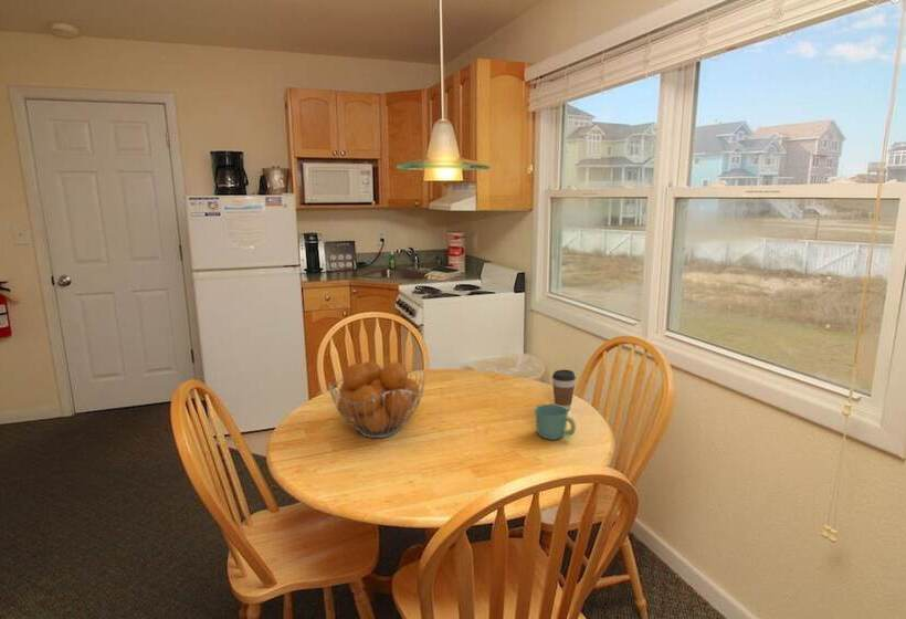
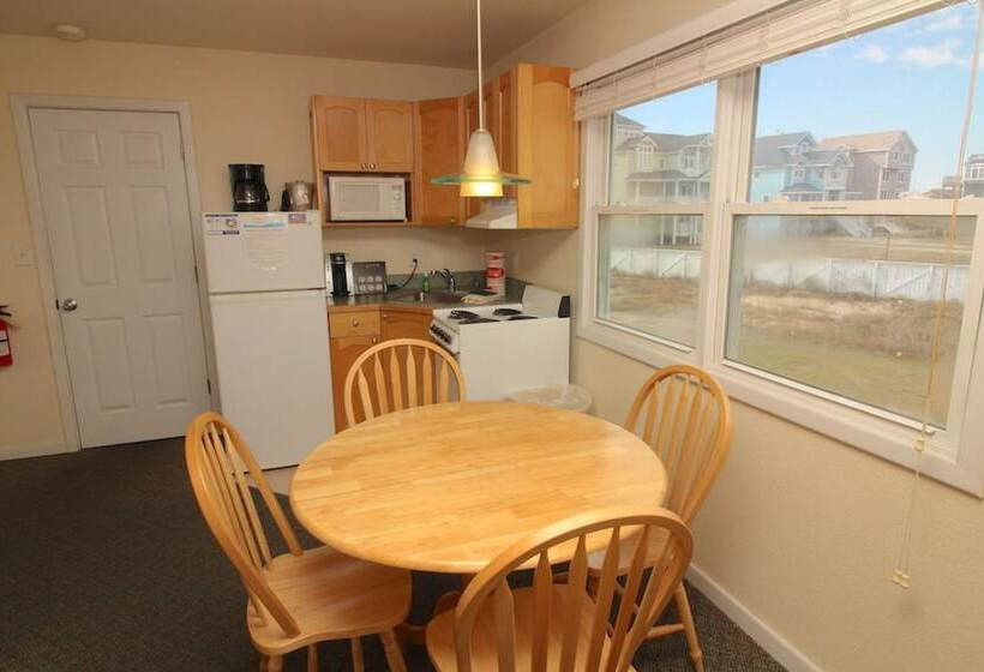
- coffee cup [551,368,577,411]
- mug [534,403,577,441]
- fruit basket [327,360,426,439]
